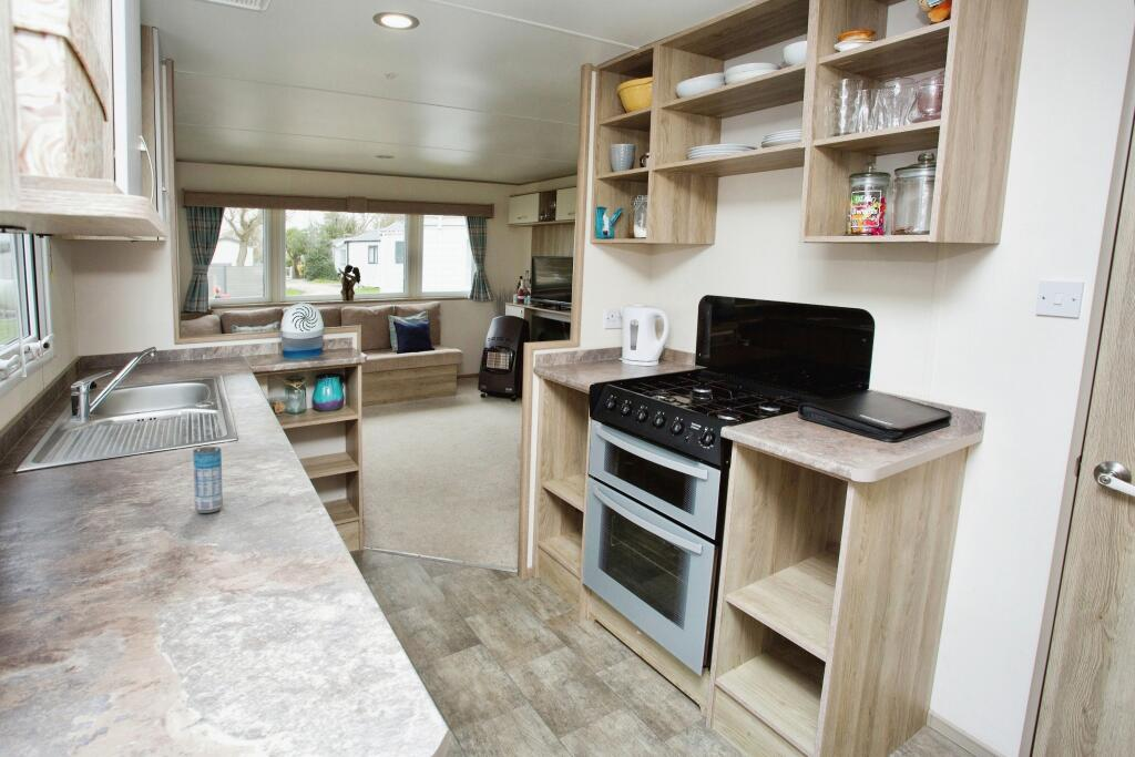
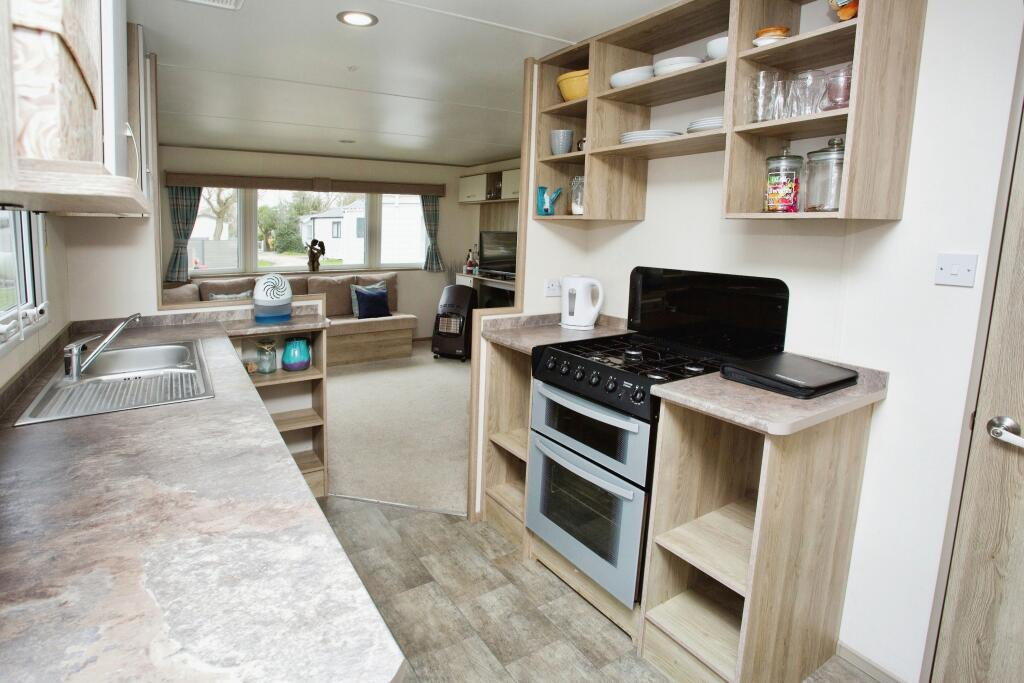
- beverage can [192,446,224,514]
